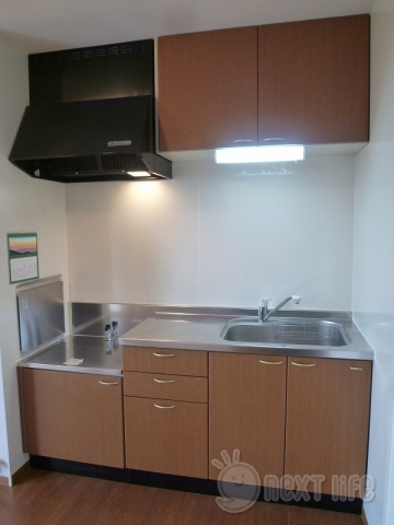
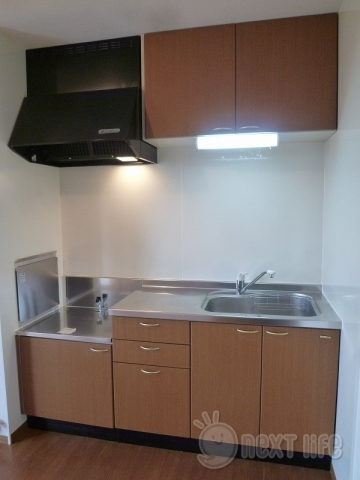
- calendar [5,230,40,285]
